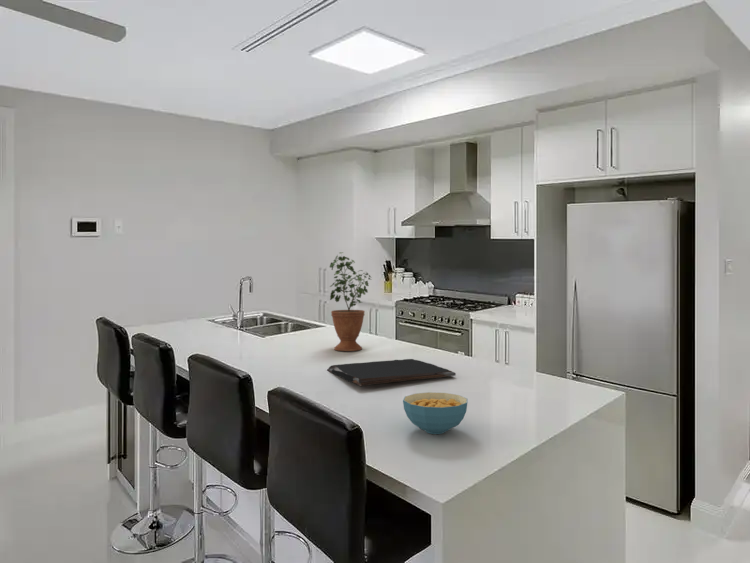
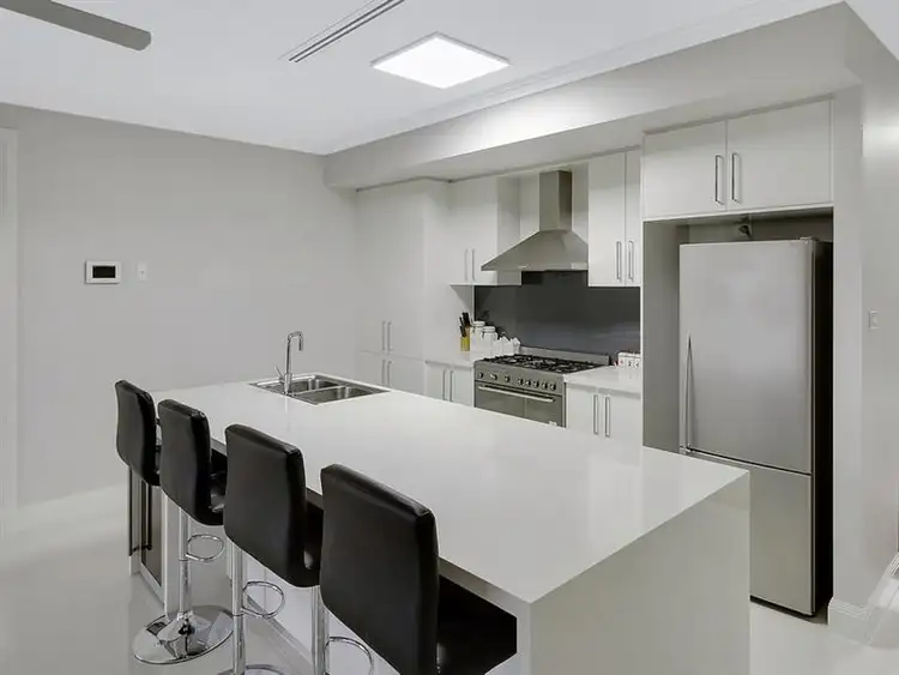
- potted plant [328,251,373,352]
- cereal bowl [402,391,468,435]
- cutting board [326,358,457,387]
